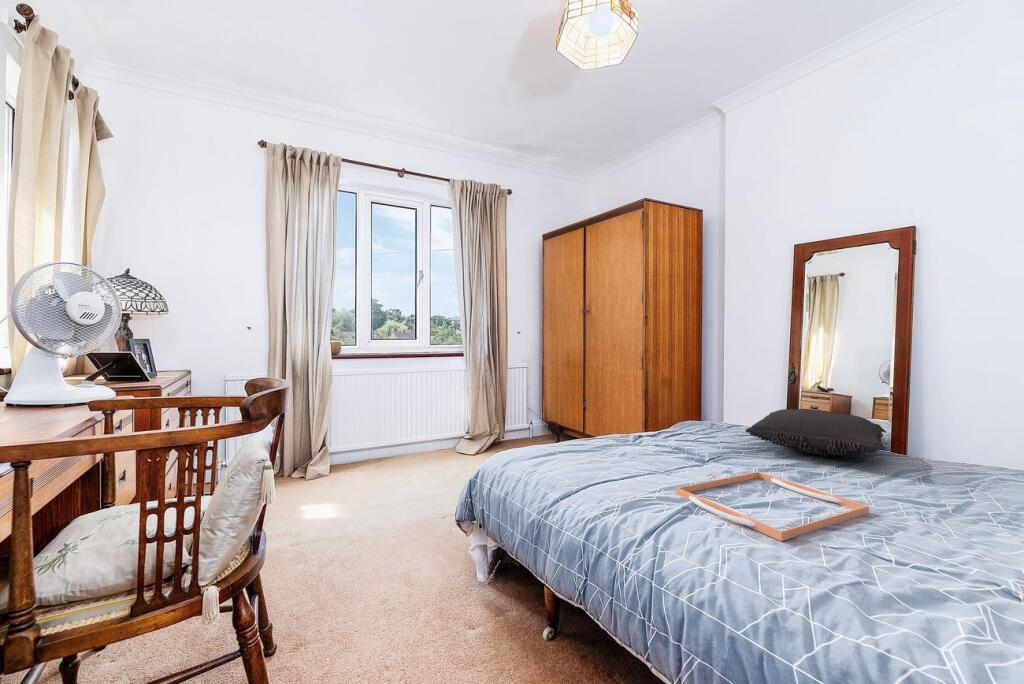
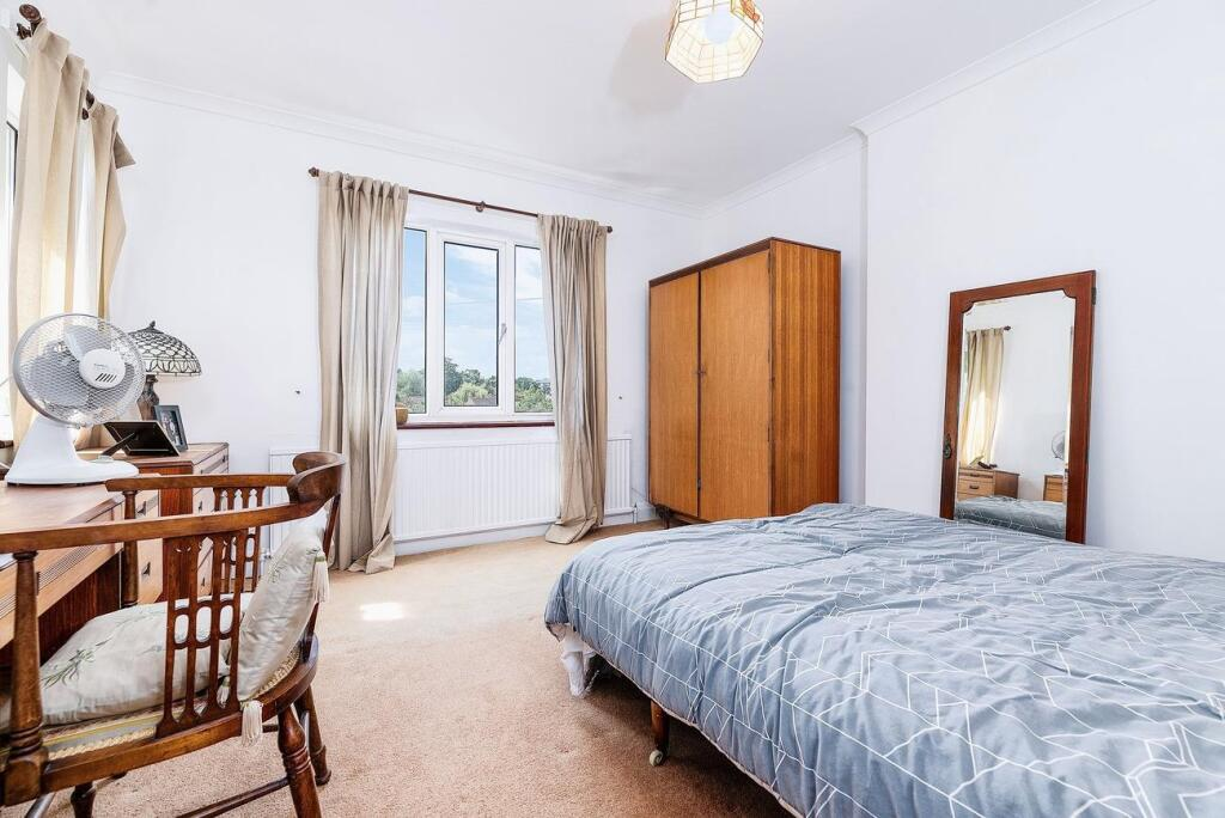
- pillow [744,408,887,458]
- serving tray [675,471,870,542]
